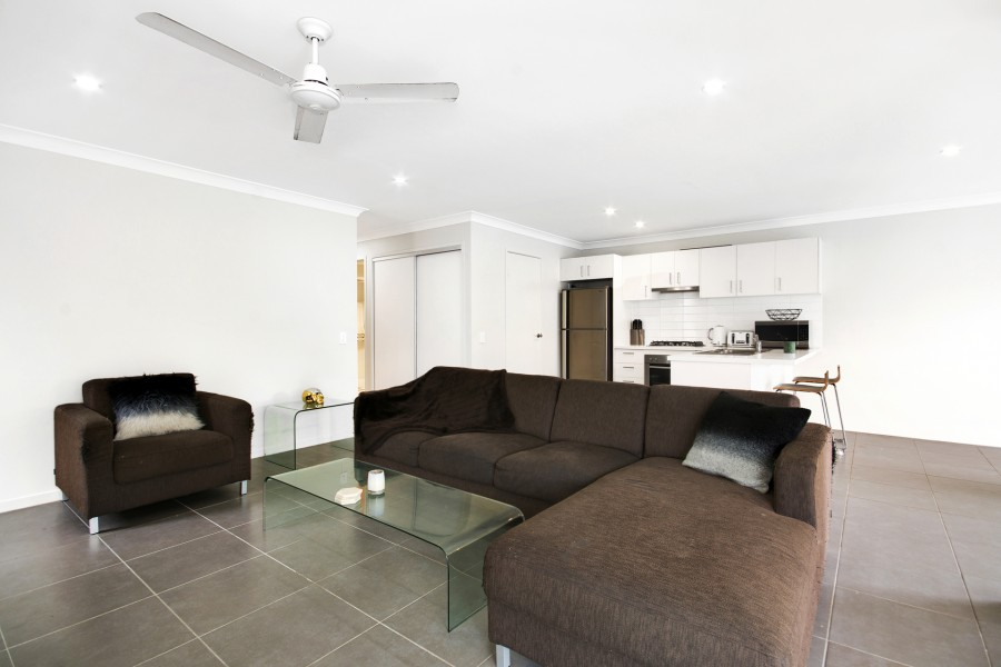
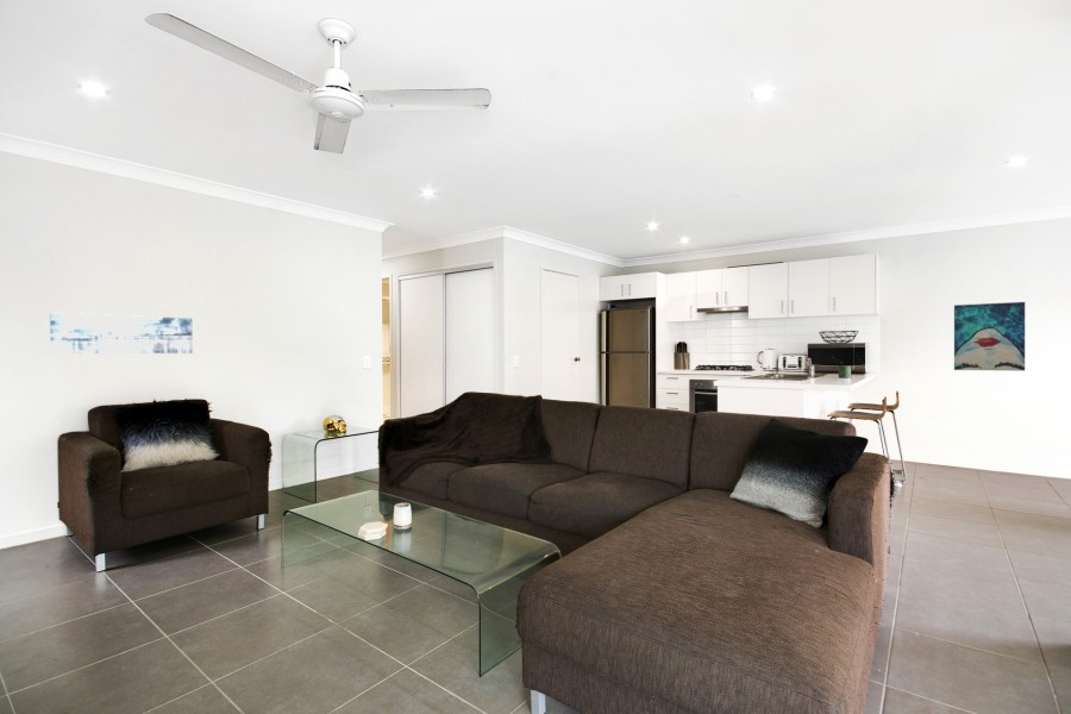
+ wall art [953,301,1026,372]
+ wall art [49,311,194,355]
